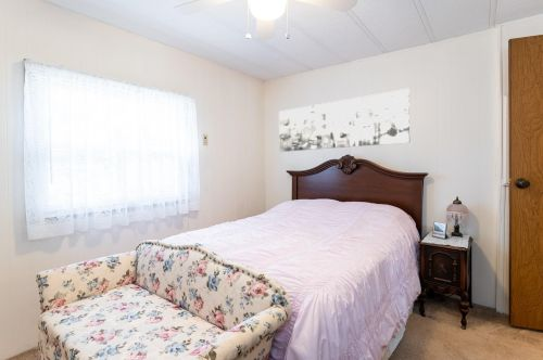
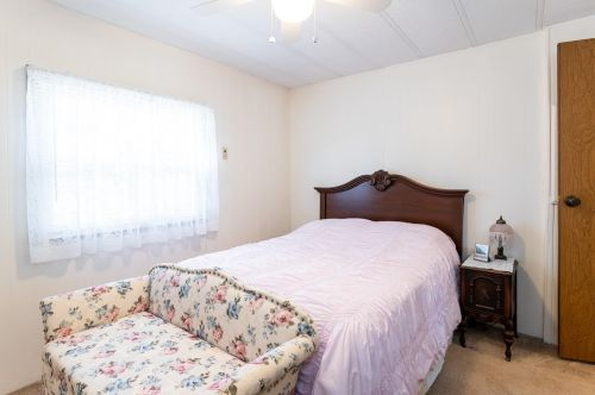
- wall art [278,88,411,153]
